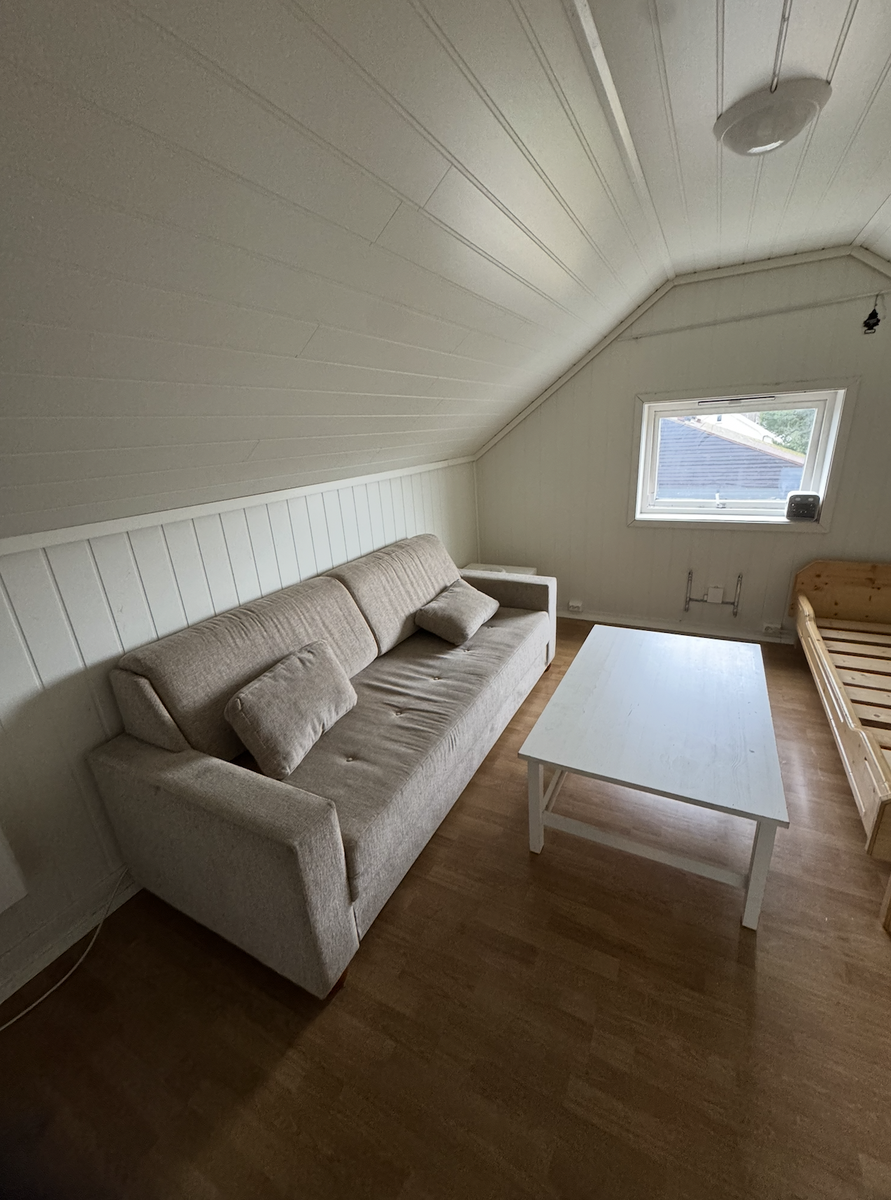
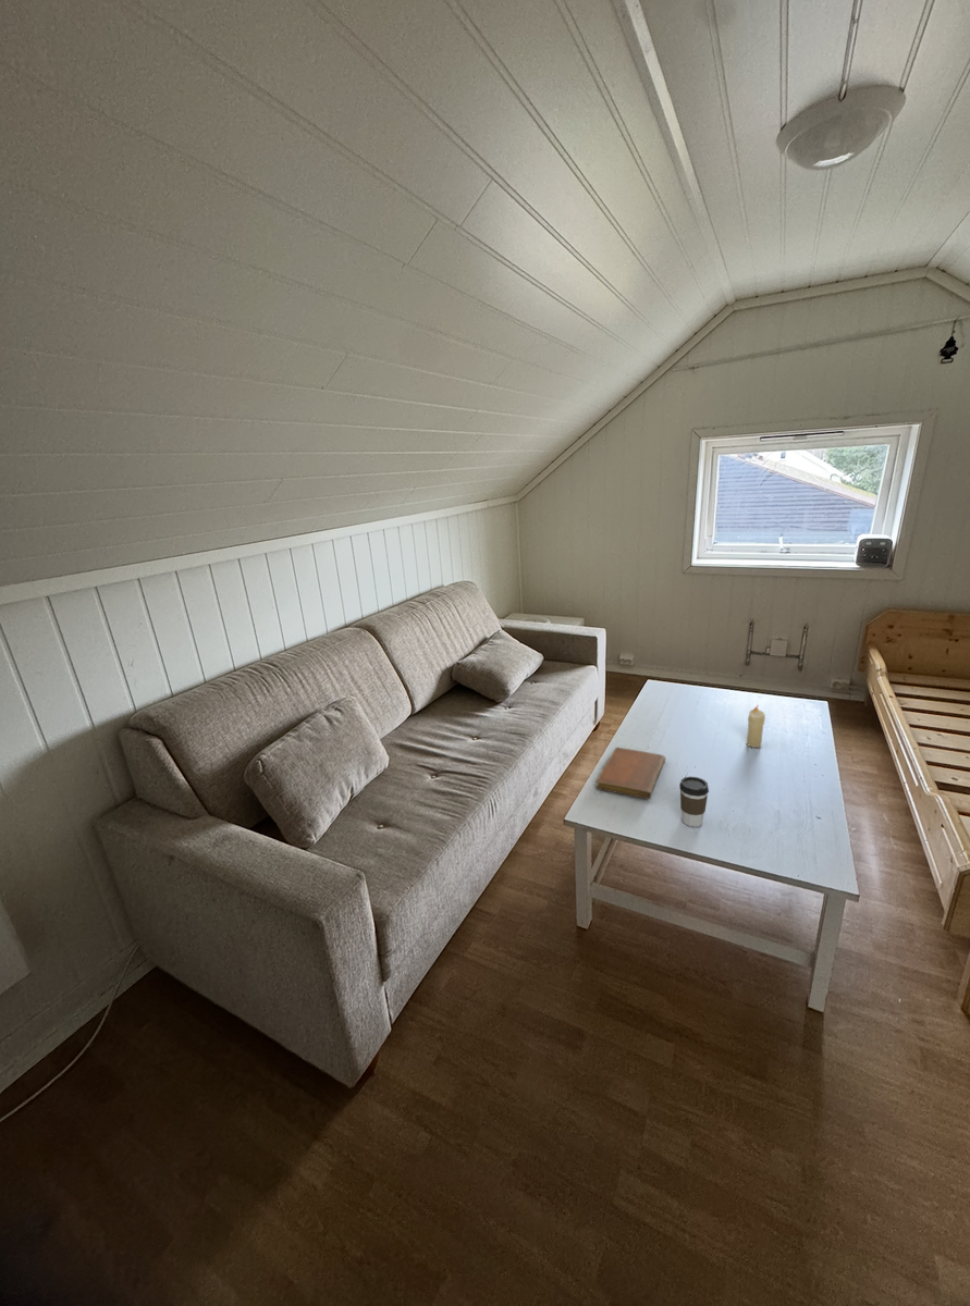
+ coffee cup [678,776,710,828]
+ candle [746,705,766,749]
+ notebook [594,747,666,801]
